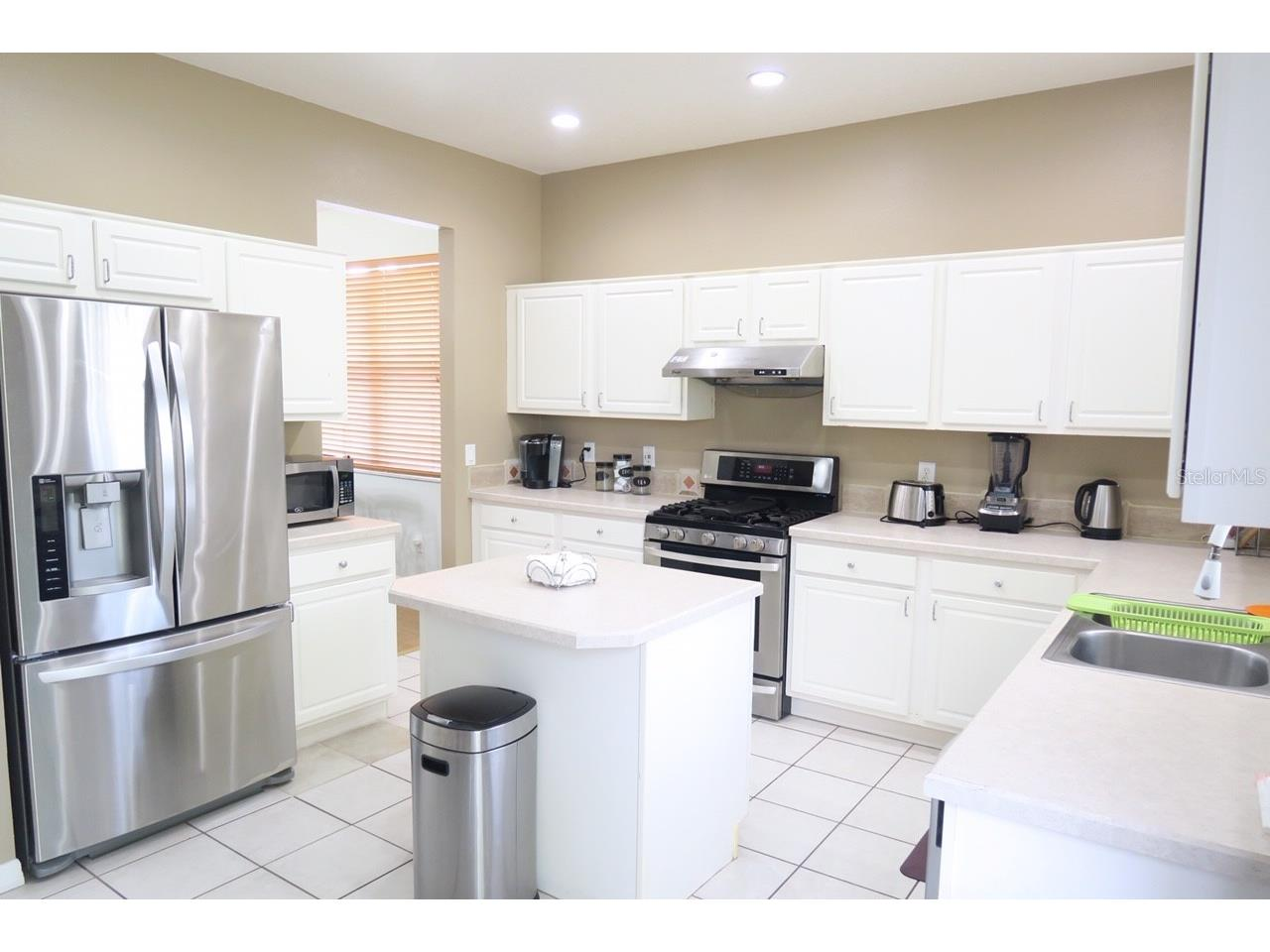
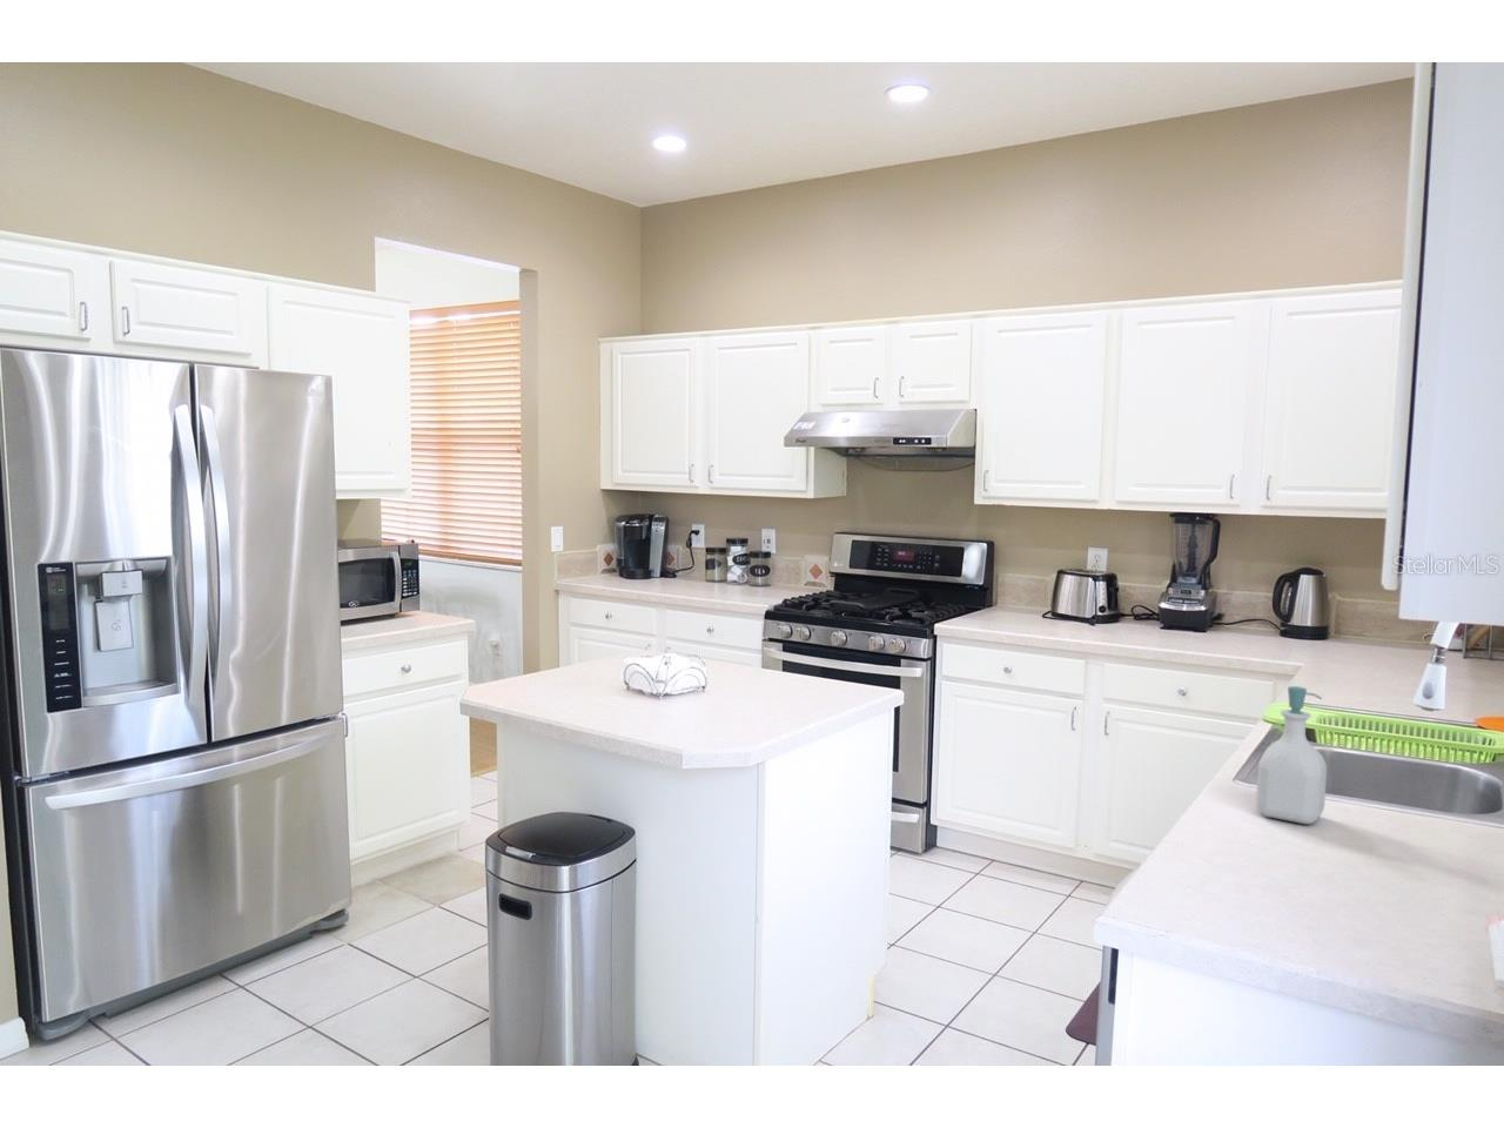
+ soap bottle [1255,685,1328,825]
